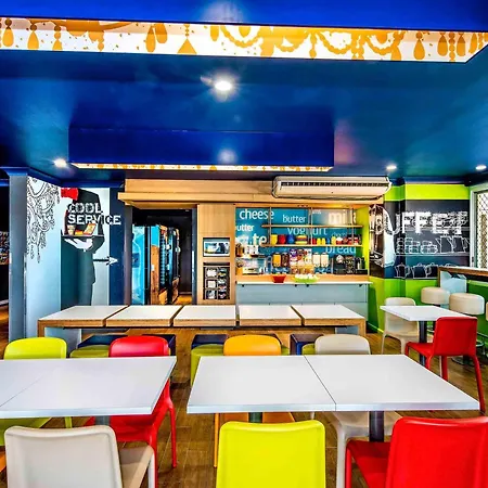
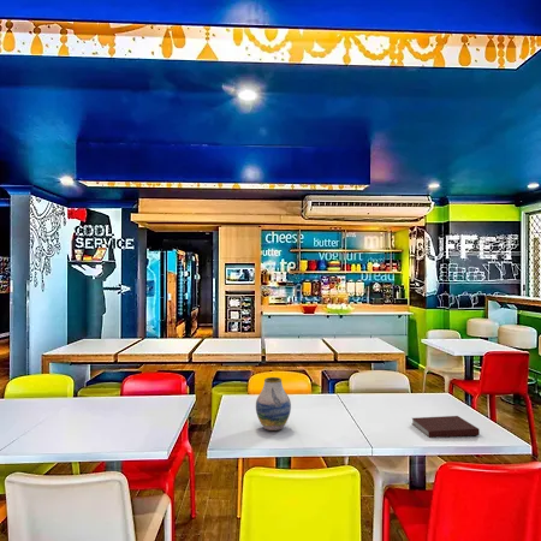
+ notebook [411,415,481,439]
+ vase [255,376,292,432]
